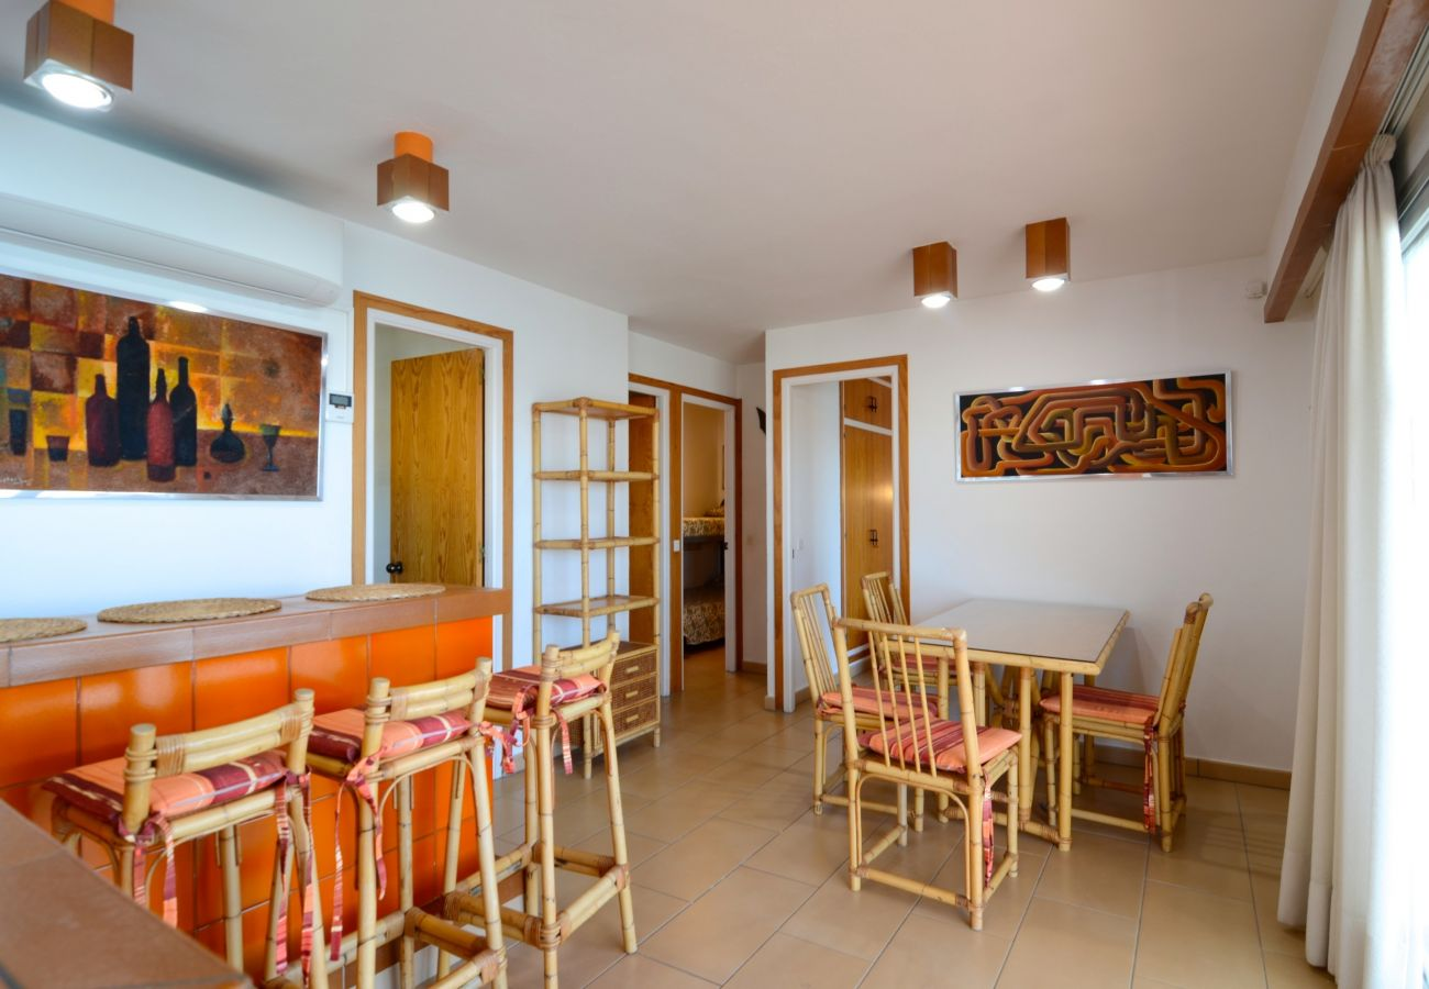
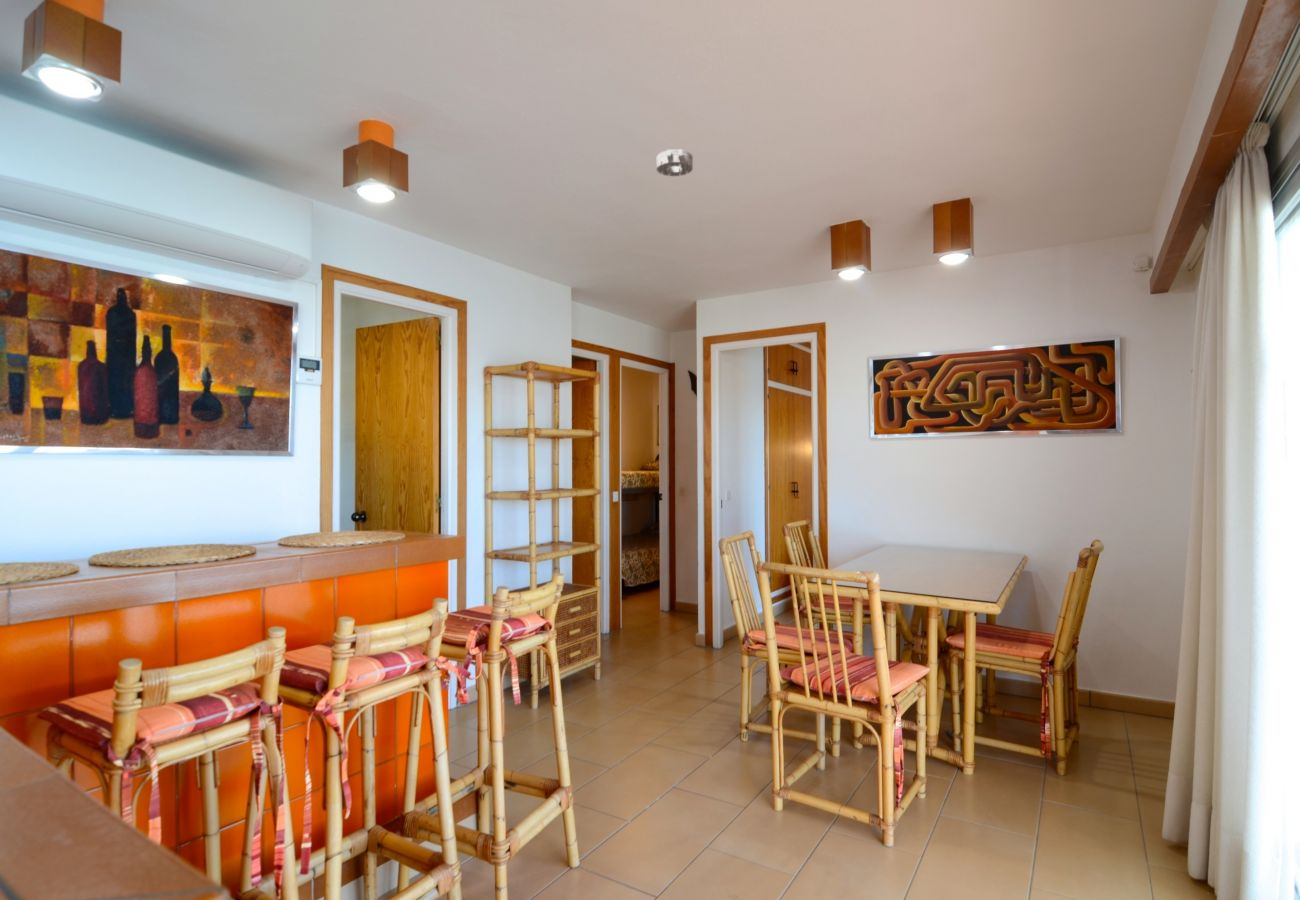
+ smoke detector [655,148,694,177]
